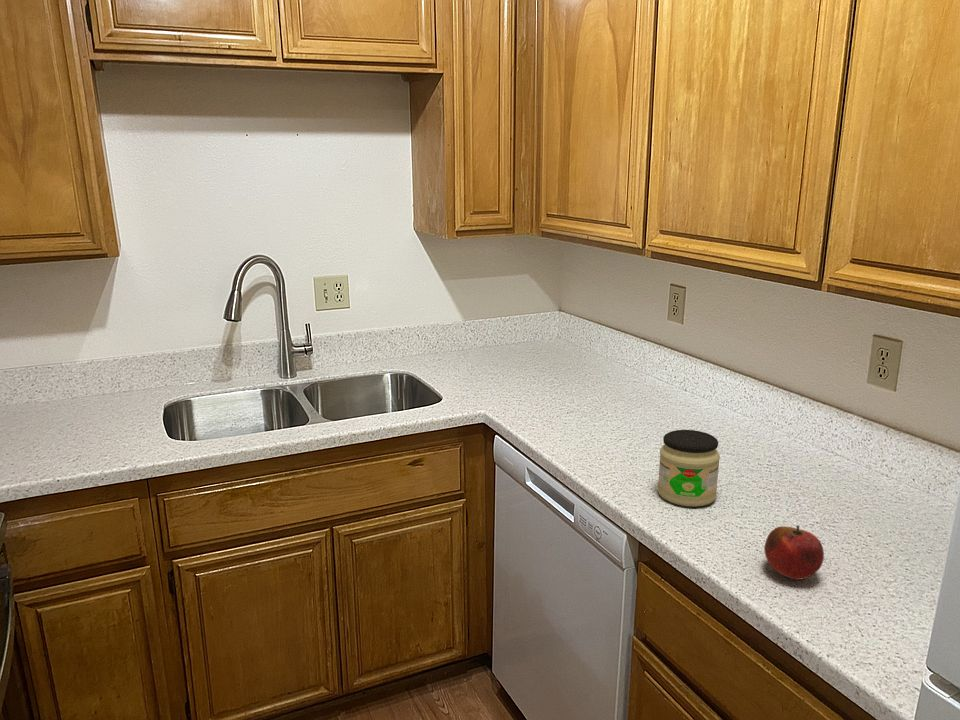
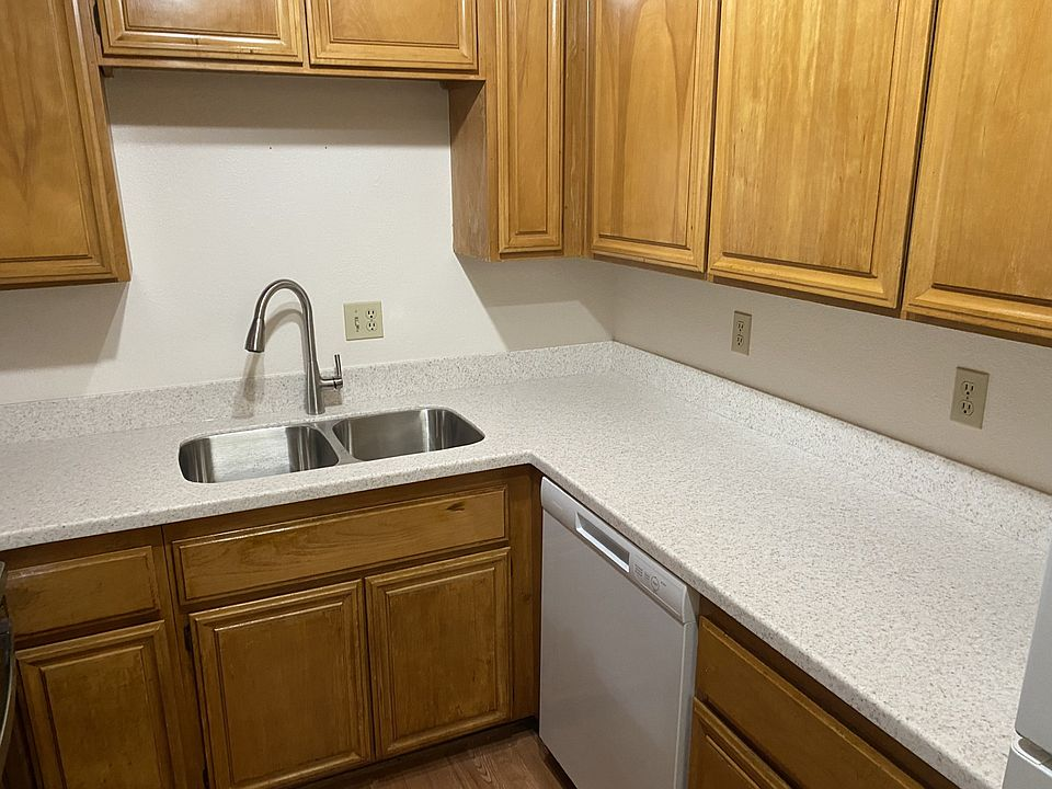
- jar [657,429,721,508]
- fruit [763,524,825,581]
